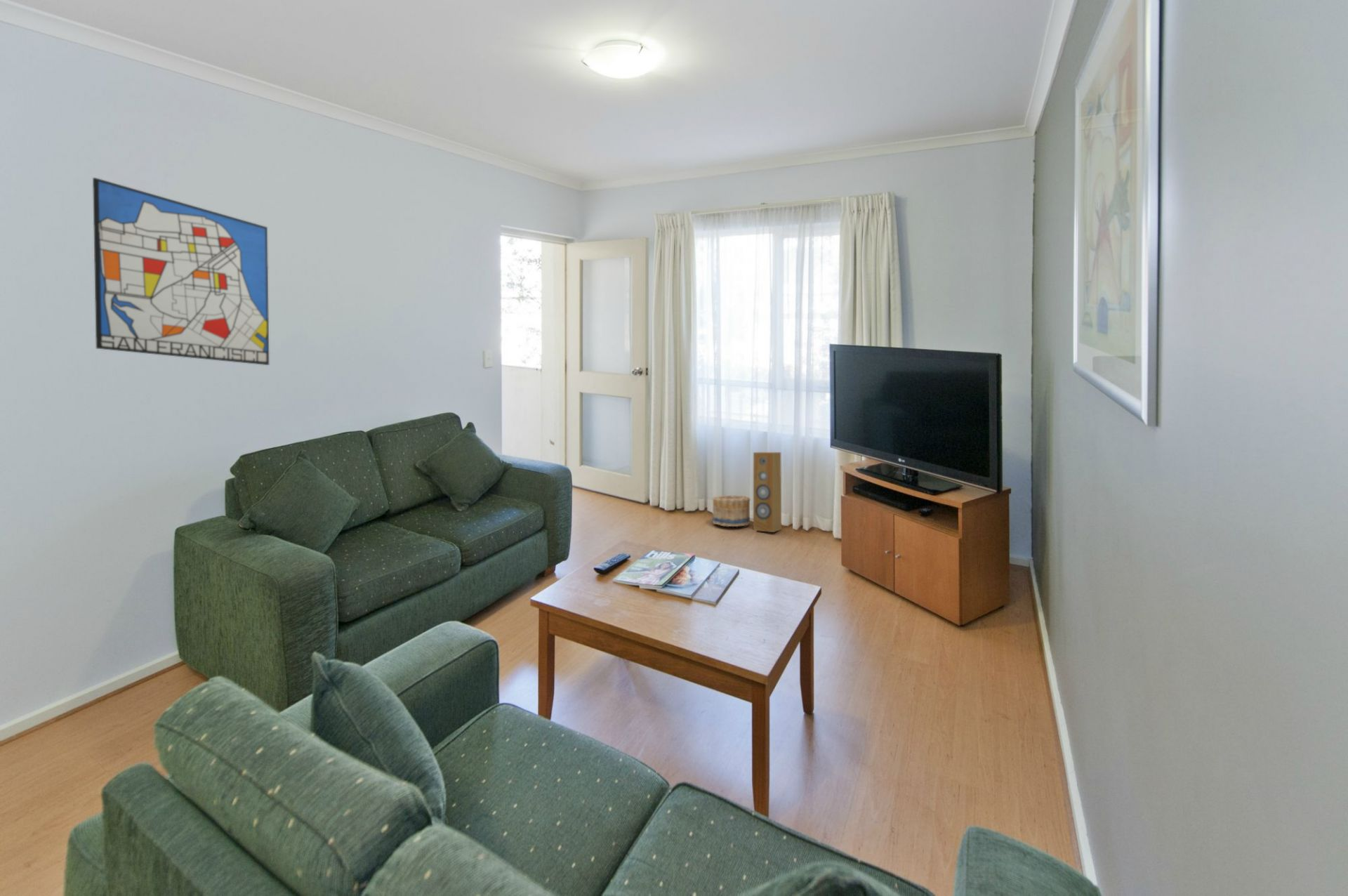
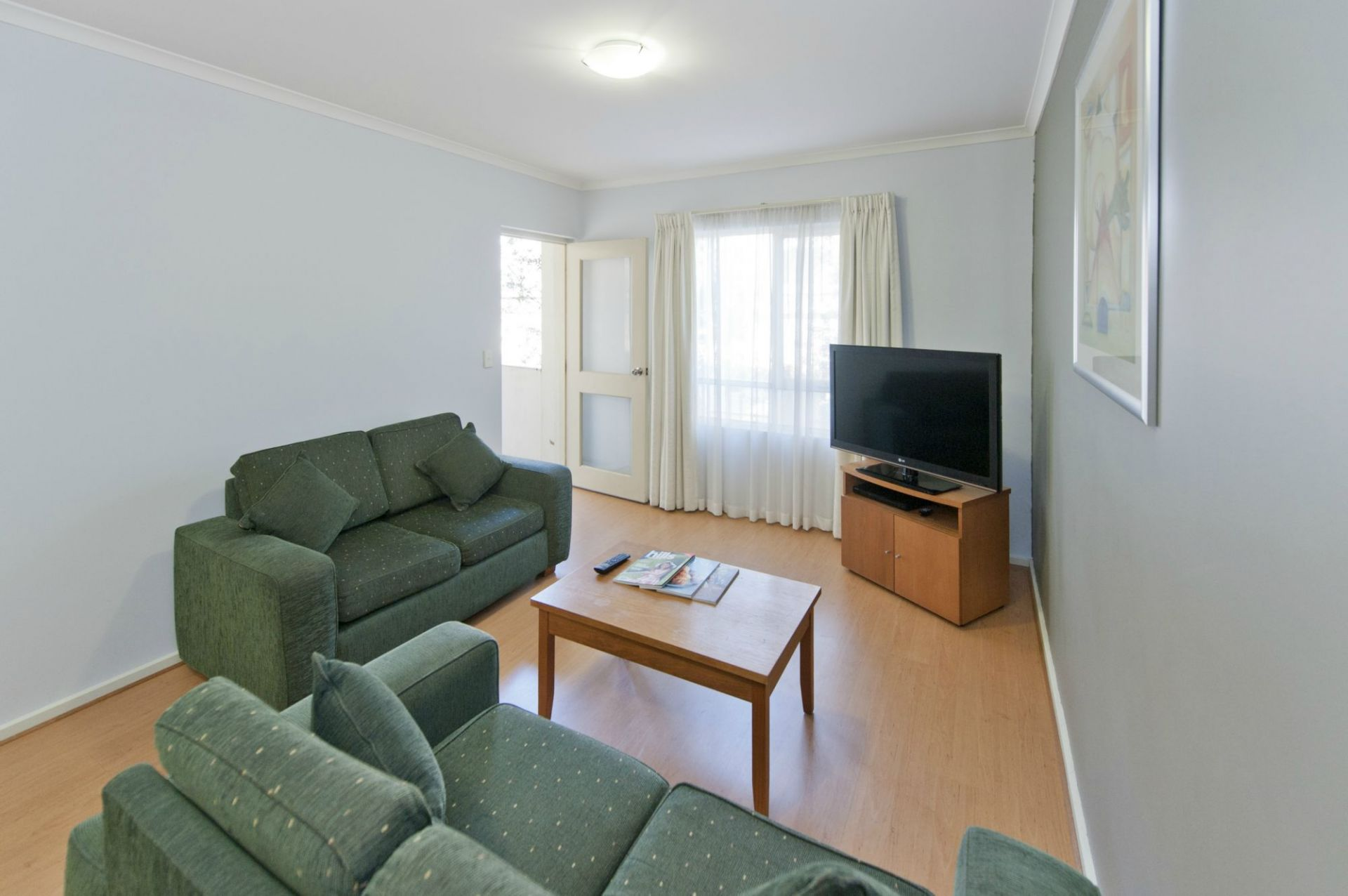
- basket [712,495,751,527]
- speaker [753,452,782,533]
- wall art [92,177,270,366]
